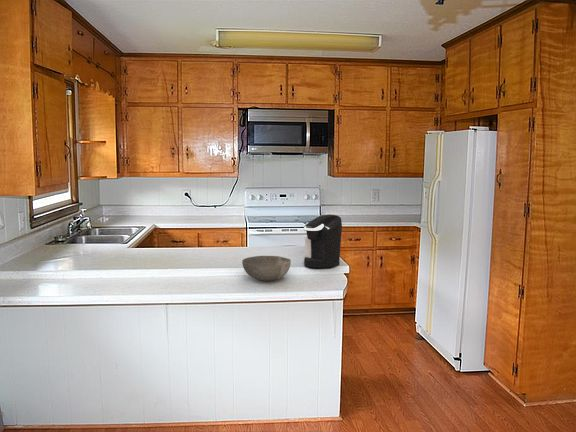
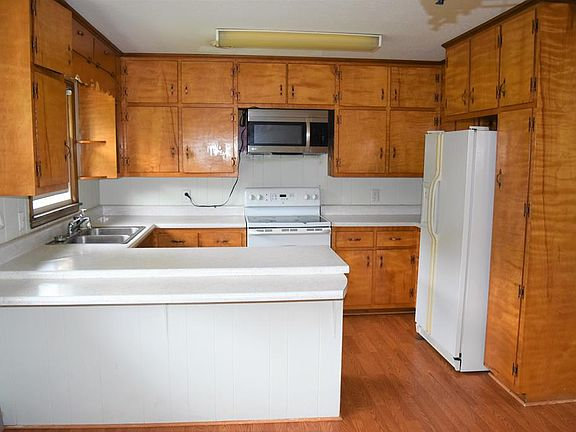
- bowl [241,255,292,282]
- coffee maker [303,213,343,269]
